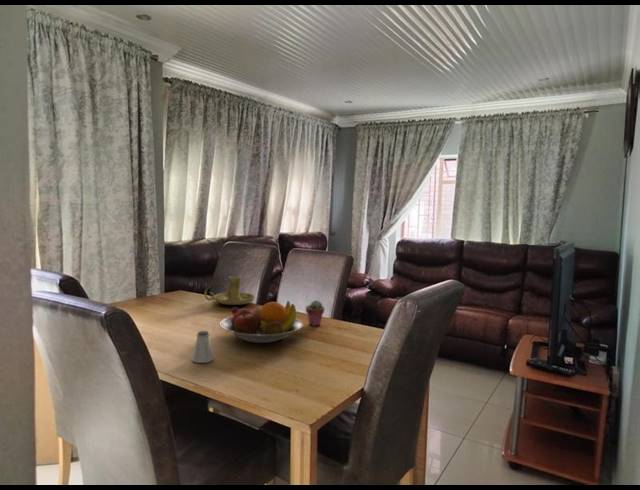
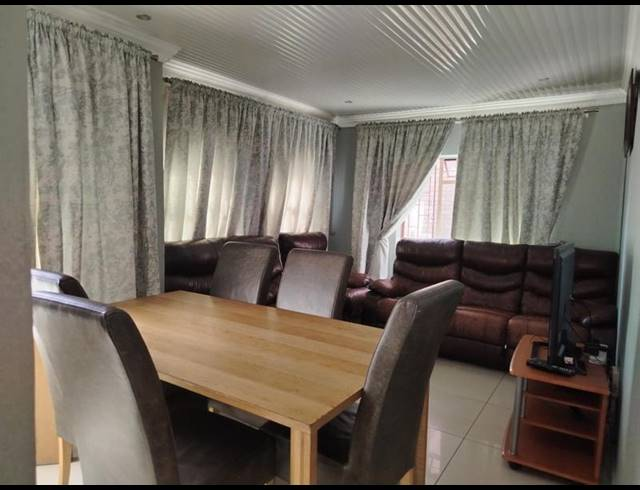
- candle holder [203,275,256,306]
- fruit bowl [219,300,304,344]
- saltshaker [191,330,214,364]
- potted succulent [305,299,325,327]
